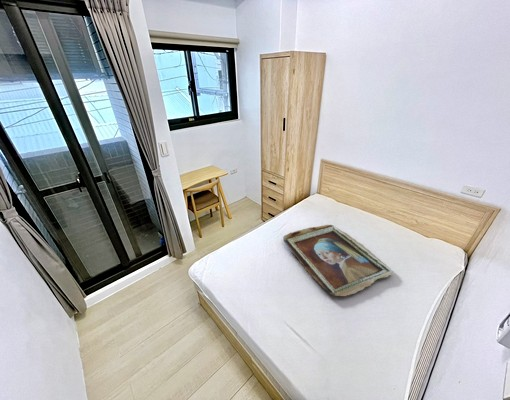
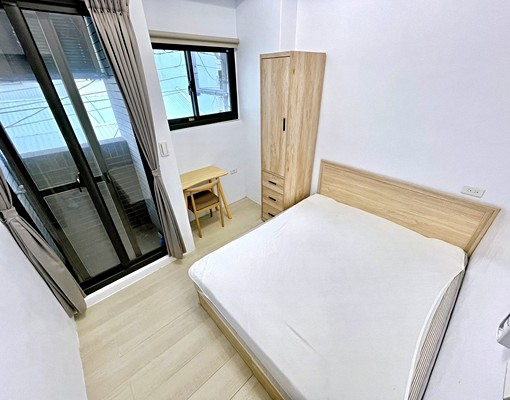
- tray [282,224,393,297]
